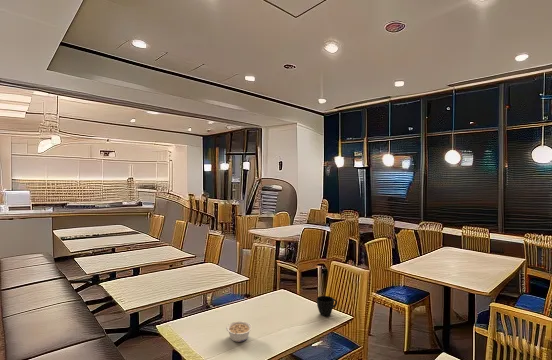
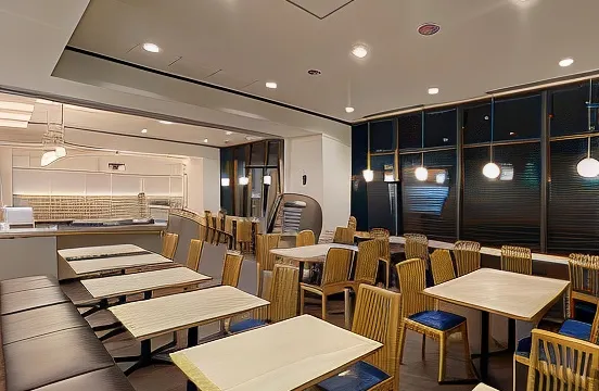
- legume [225,320,253,343]
- cup [316,295,338,317]
